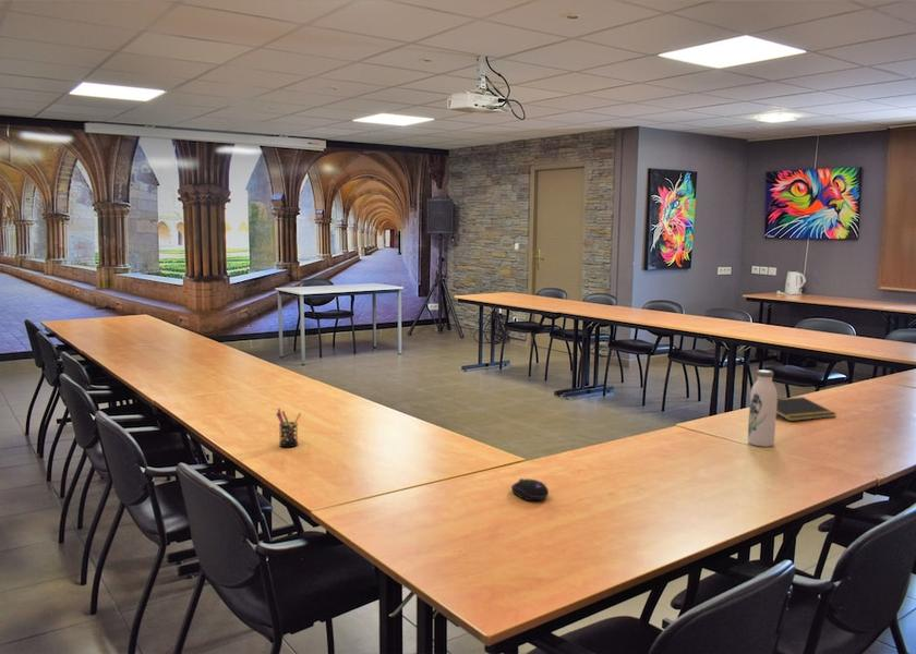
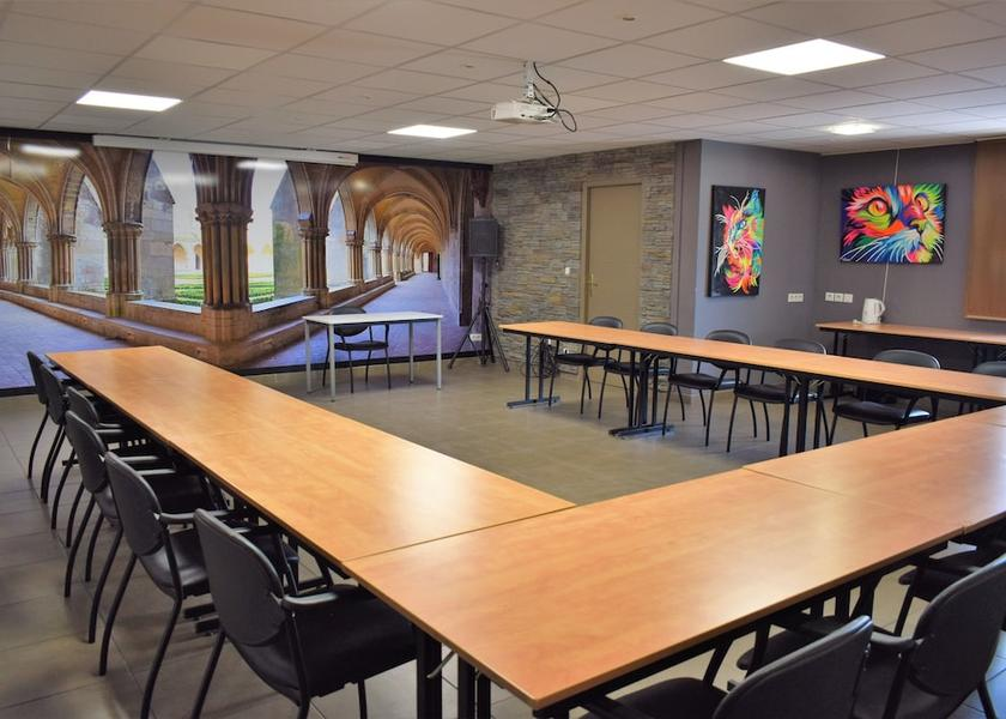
- pen holder [275,408,302,448]
- water bottle [747,368,779,448]
- notepad [776,396,837,422]
- computer mouse [510,477,550,502]
